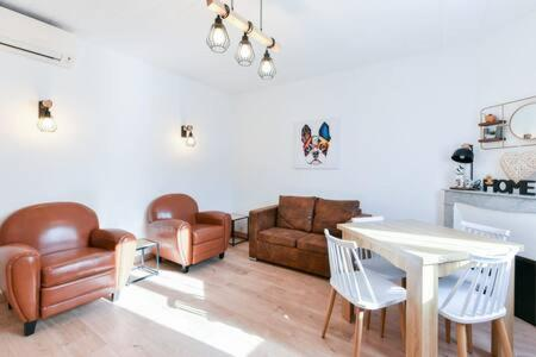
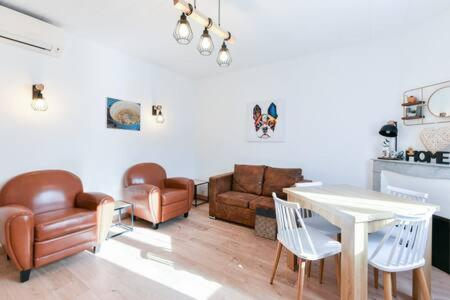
+ bag [253,206,278,241]
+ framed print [104,96,142,132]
